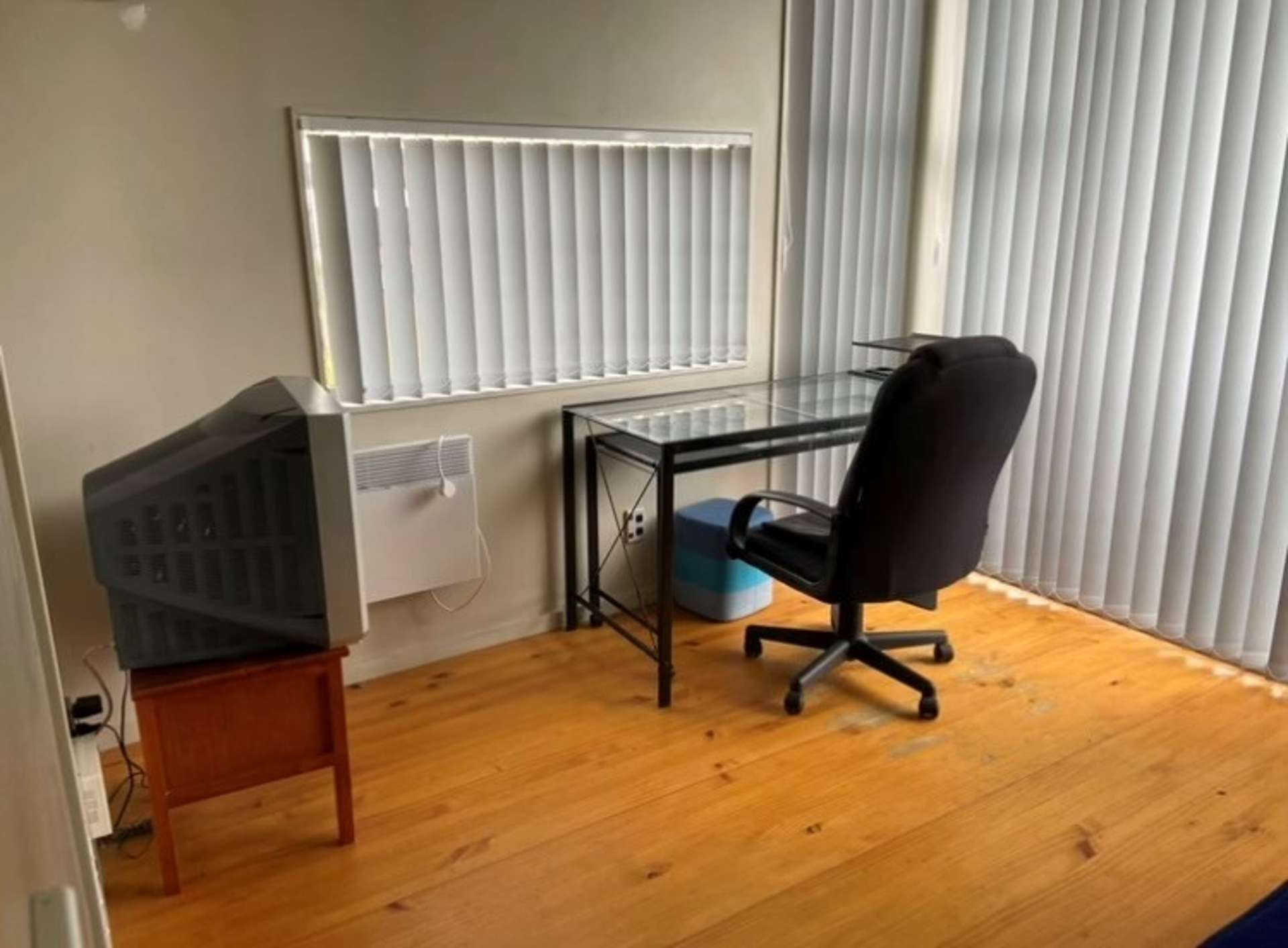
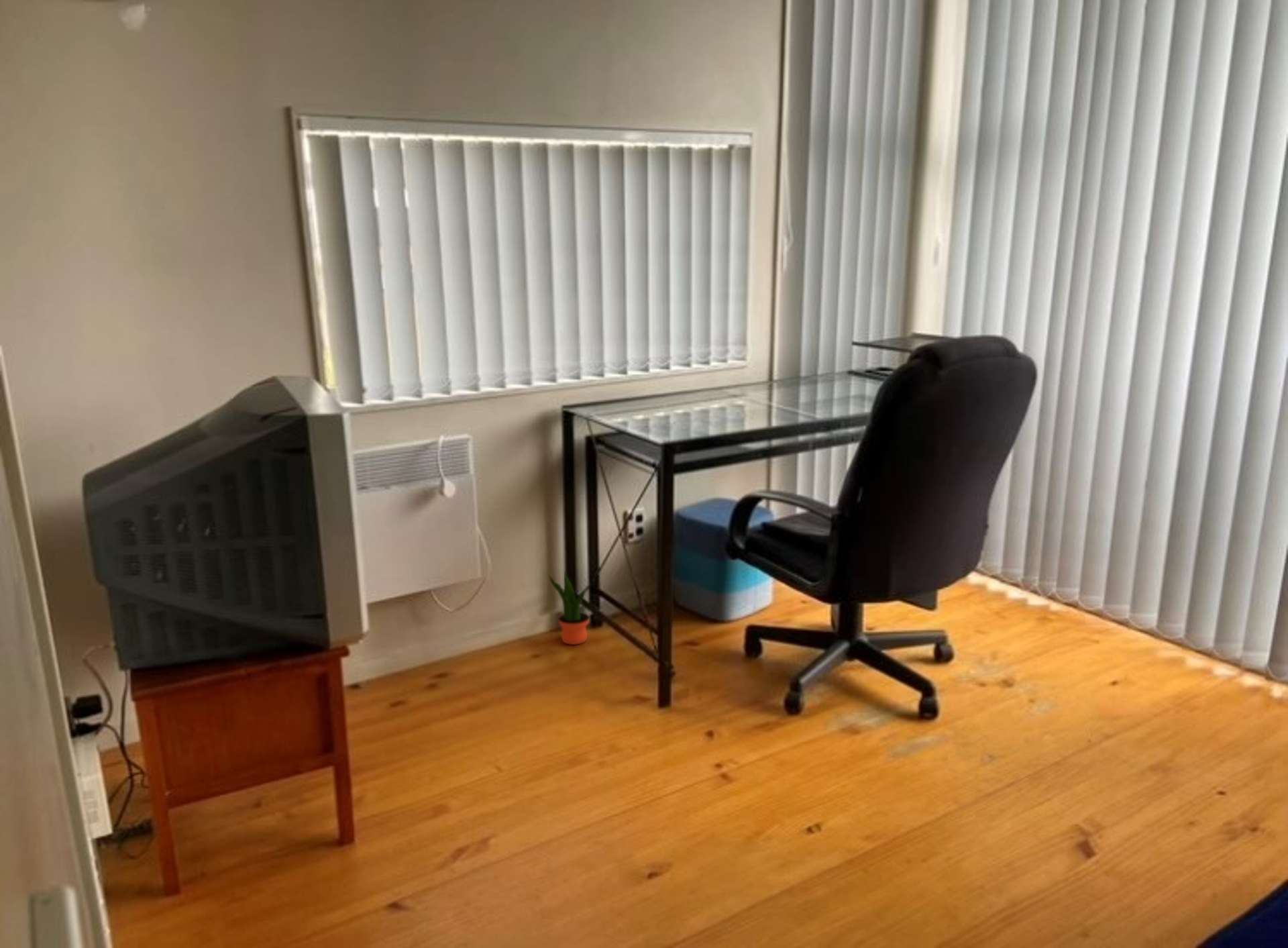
+ potted plant [547,570,590,645]
